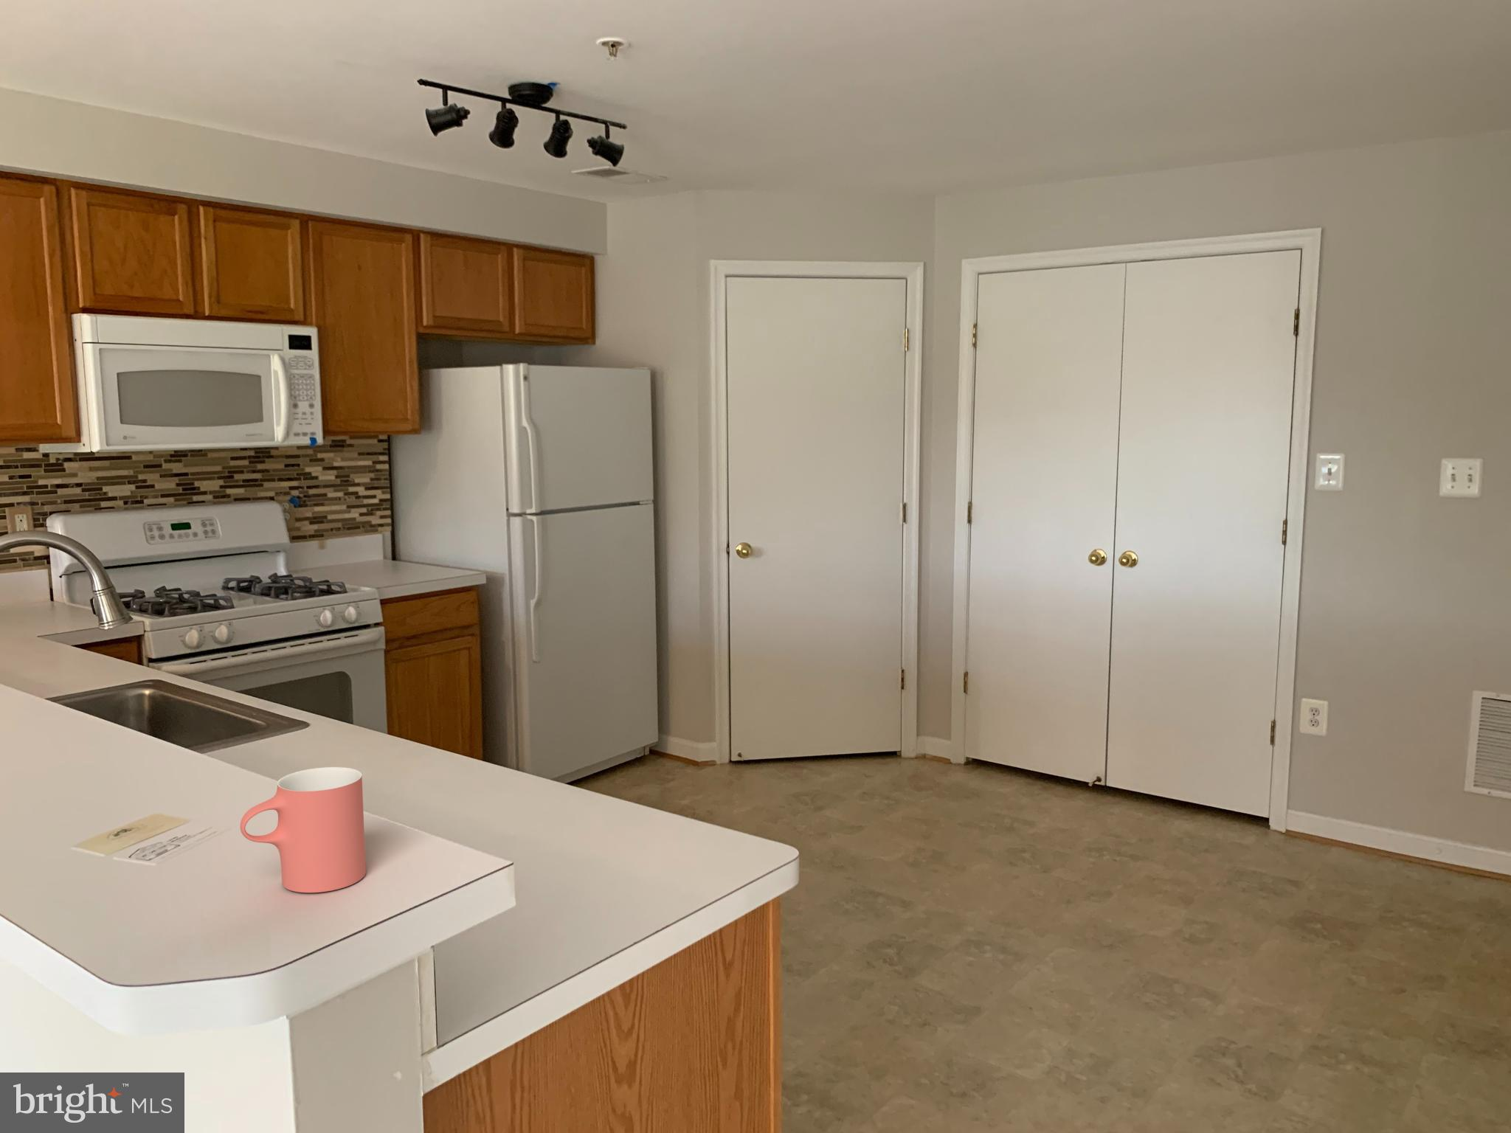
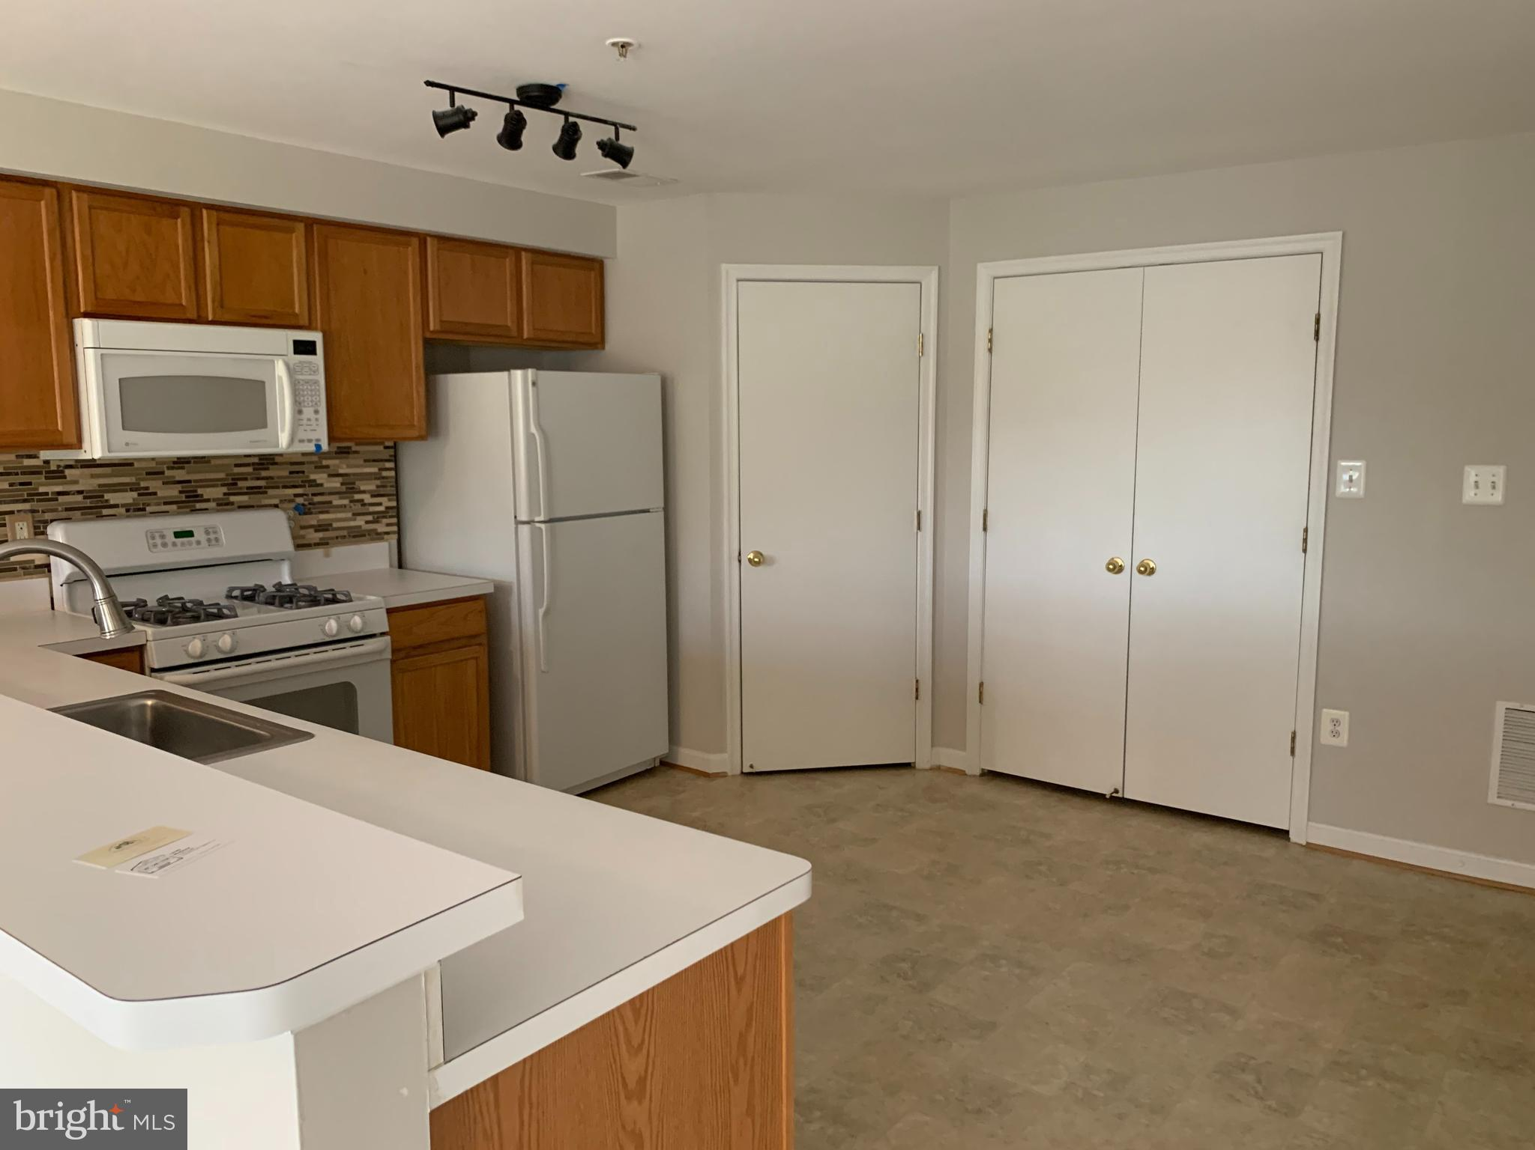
- cup [240,766,366,894]
